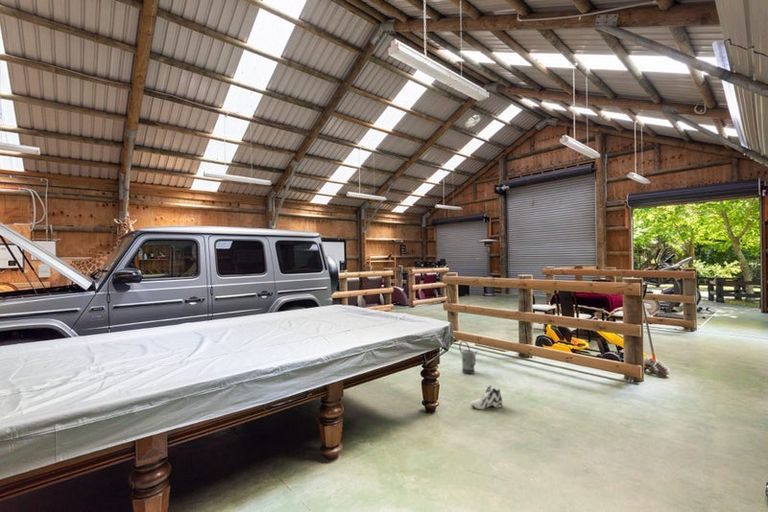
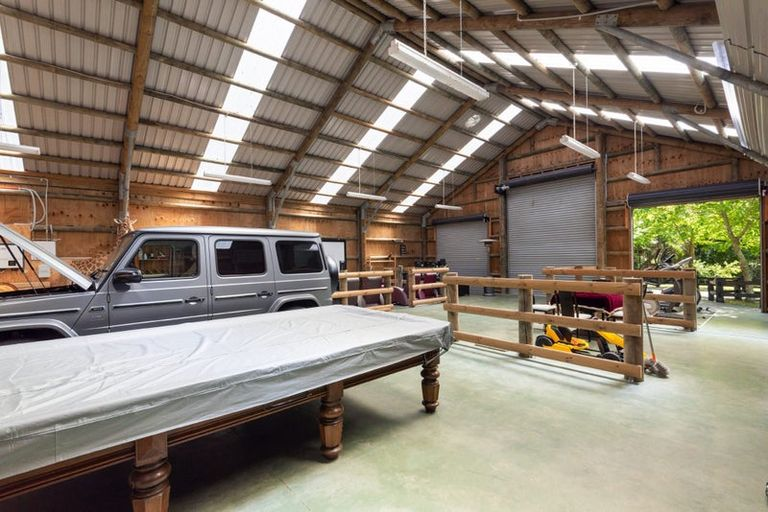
- watering can [458,340,478,375]
- sneaker [469,384,504,410]
